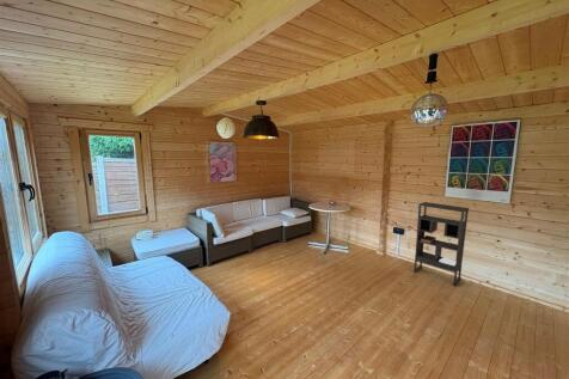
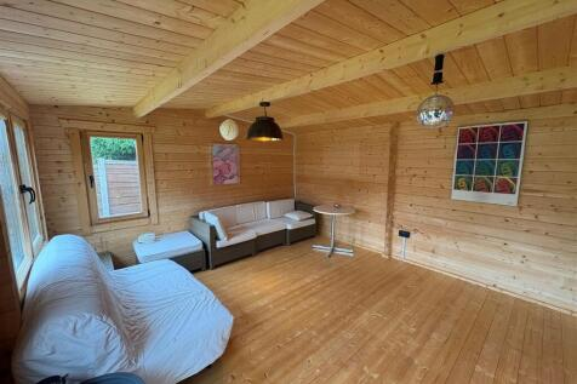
- bookshelf [412,201,470,287]
